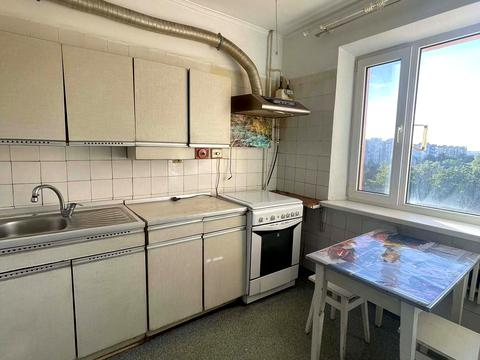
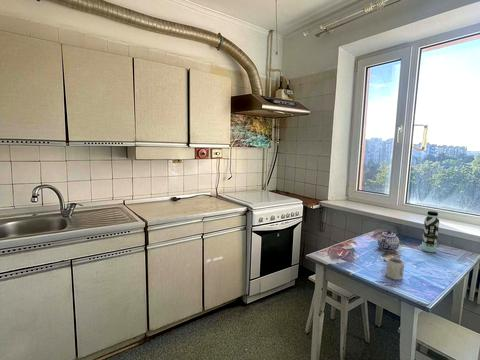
+ water bottle [421,210,440,253]
+ cup [385,257,405,281]
+ teapot [377,230,400,252]
